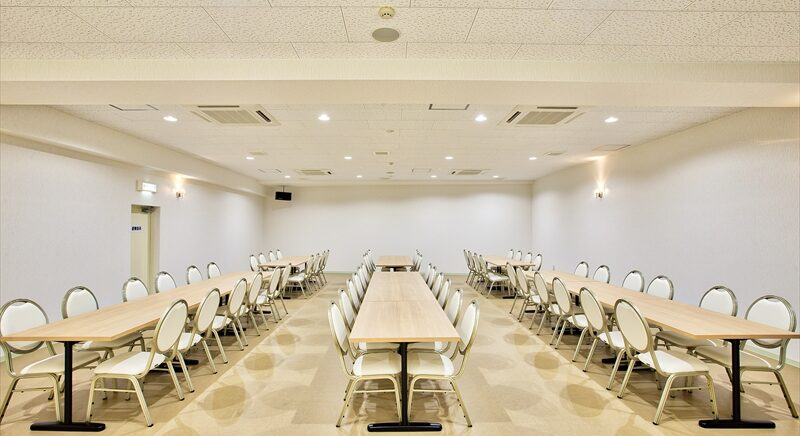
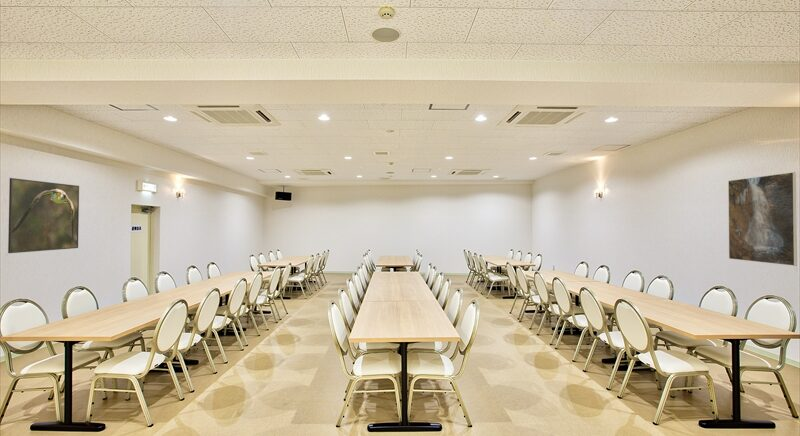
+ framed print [7,177,80,254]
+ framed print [727,171,798,267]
